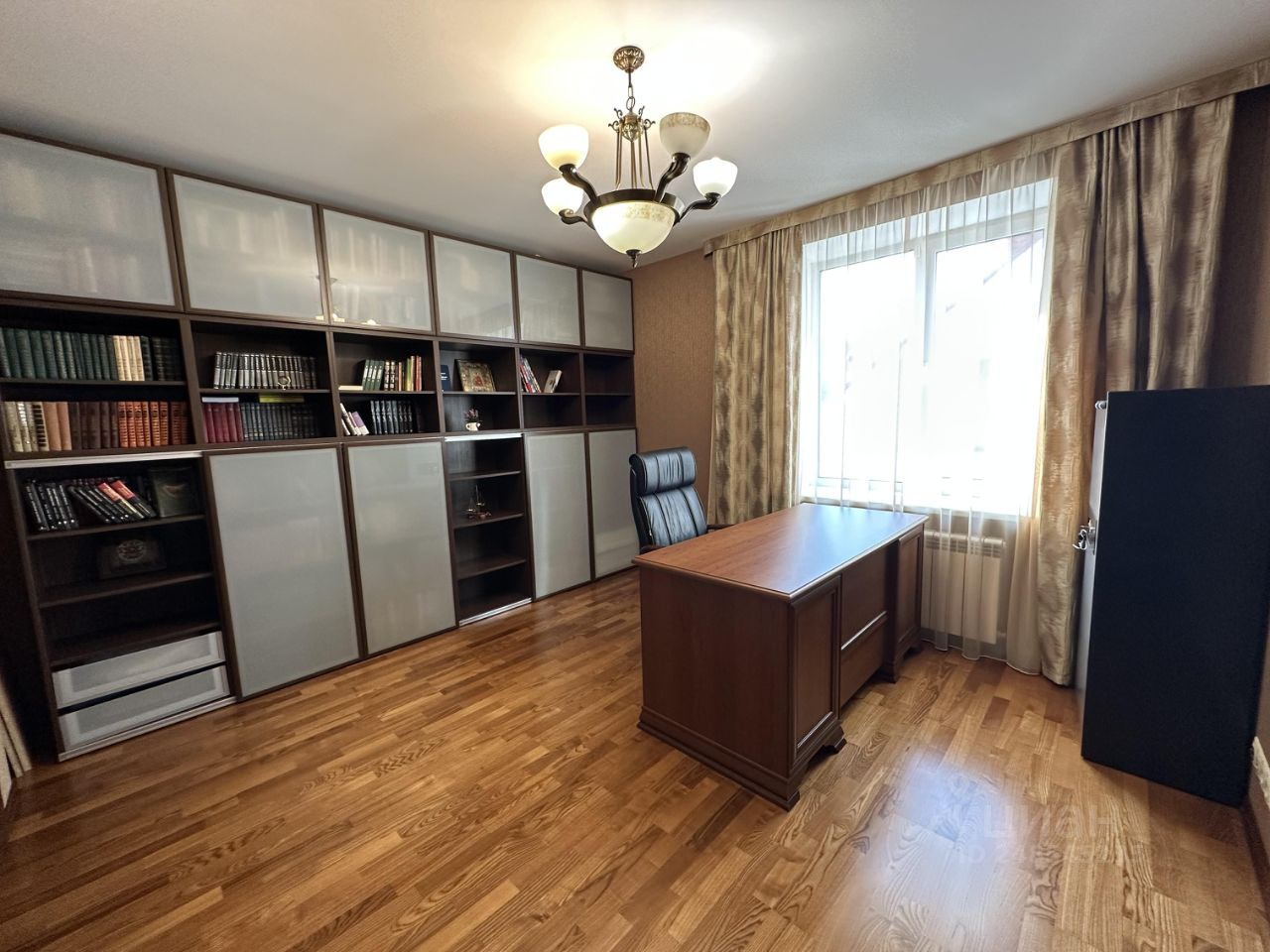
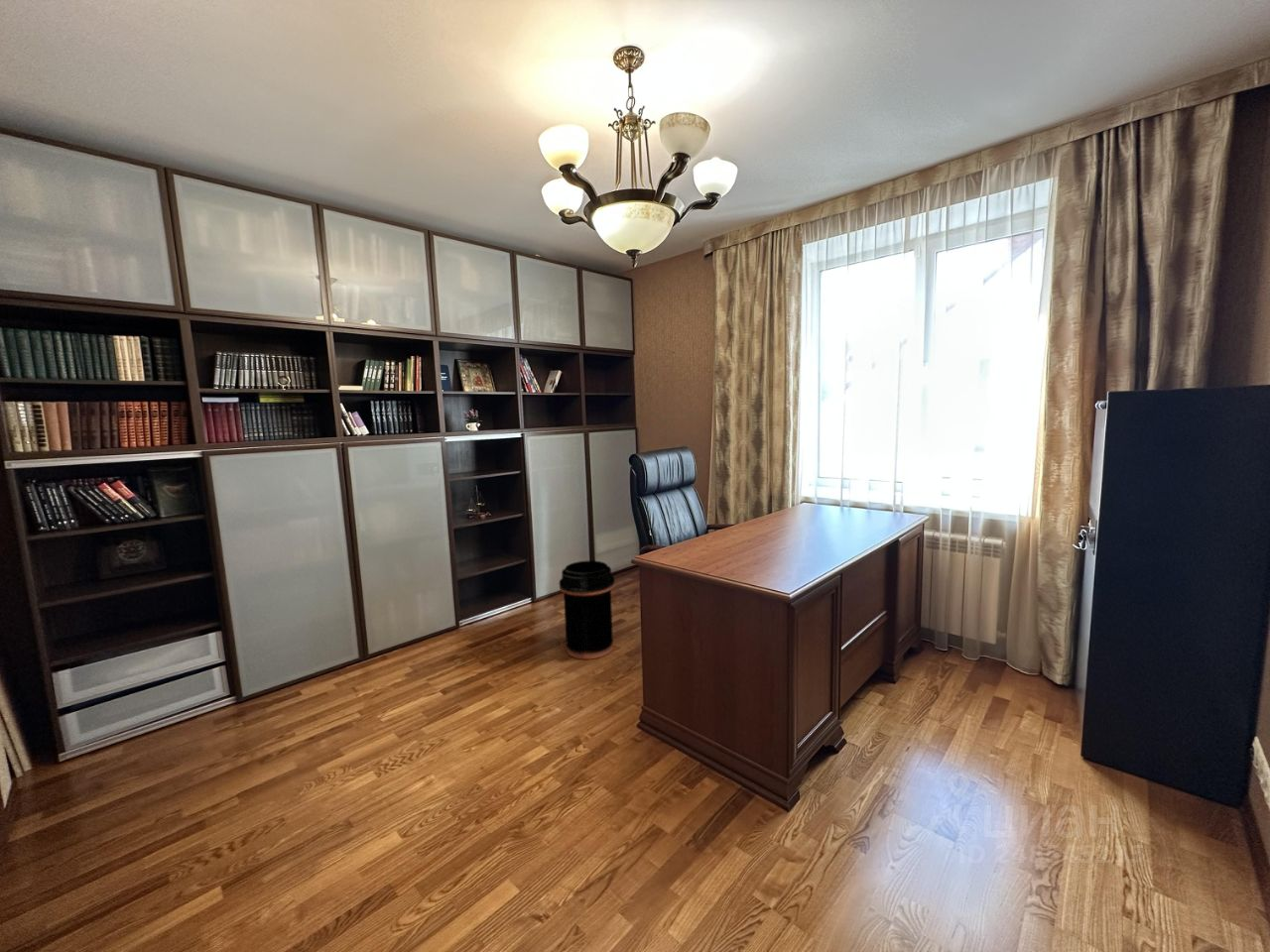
+ trash can [558,559,615,660]
